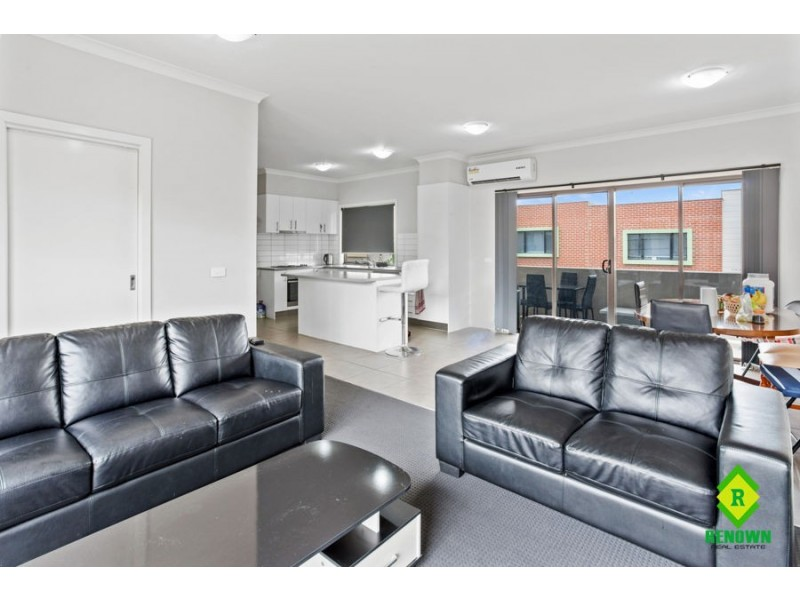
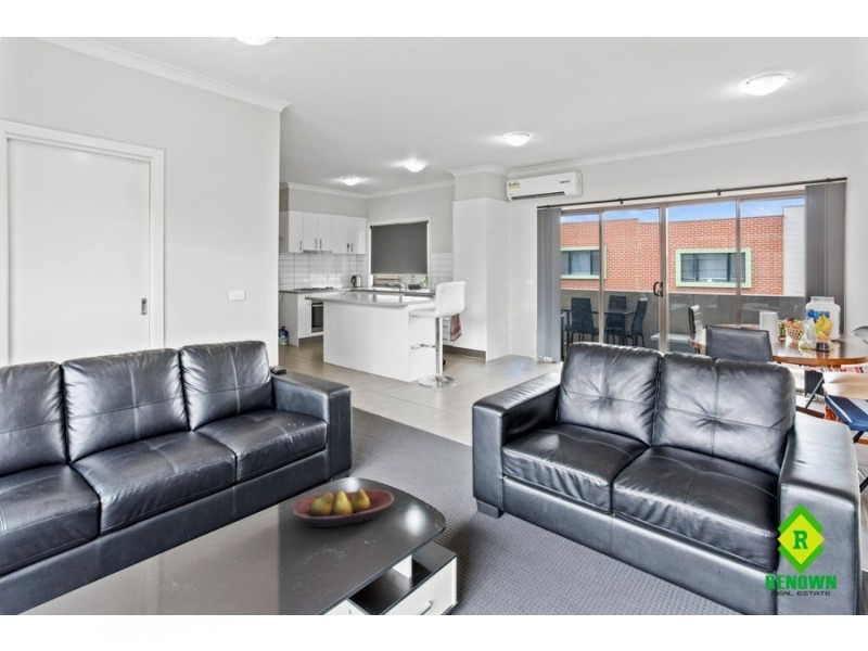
+ fruit bowl [291,488,395,528]
